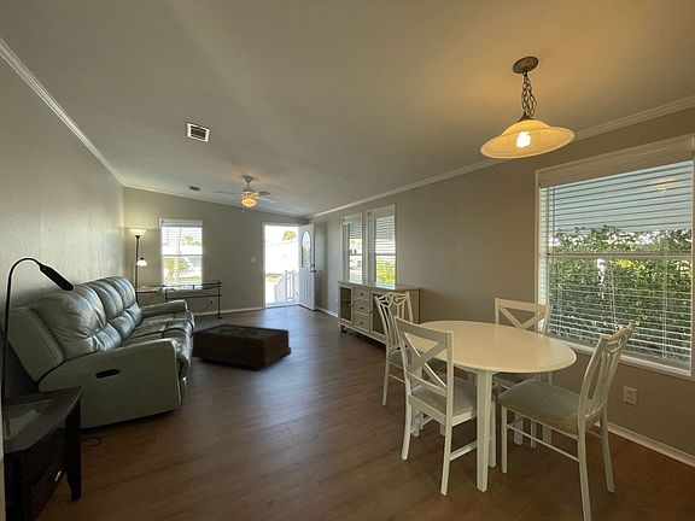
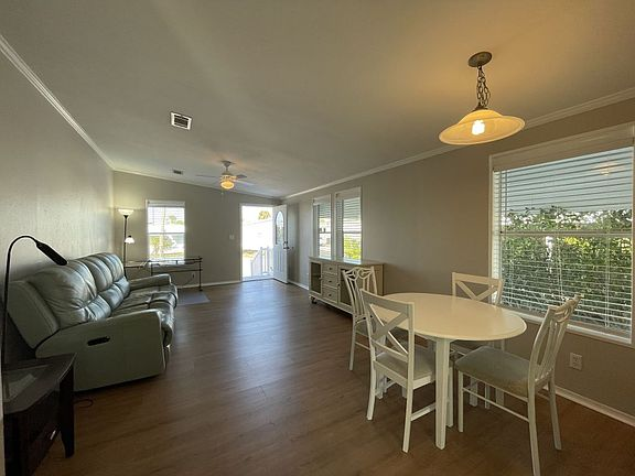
- coffee table [191,322,292,373]
